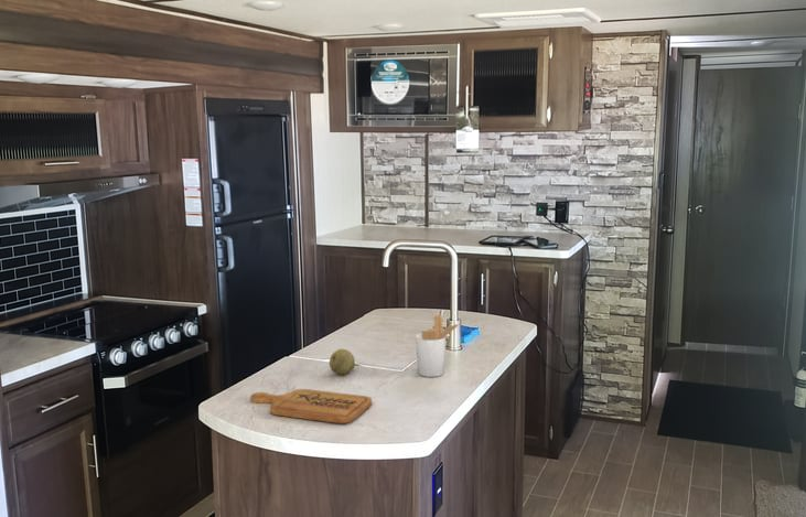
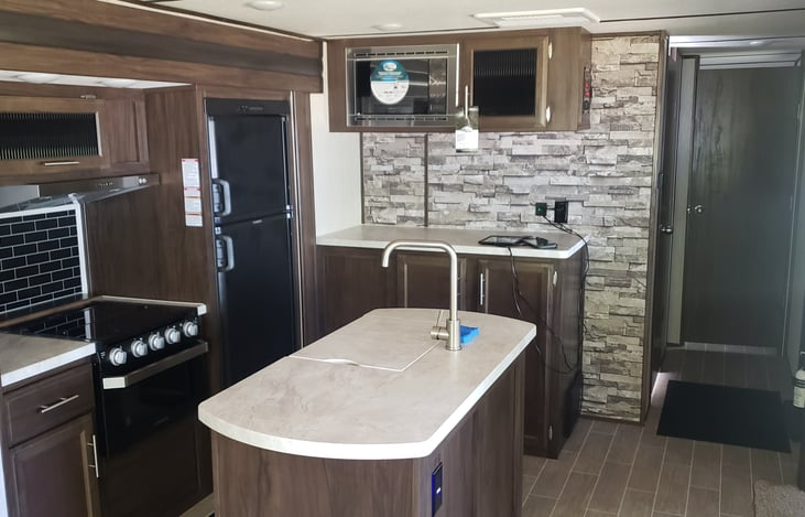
- fruit [329,348,356,376]
- utensil holder [415,314,463,378]
- cutting board [249,388,373,424]
